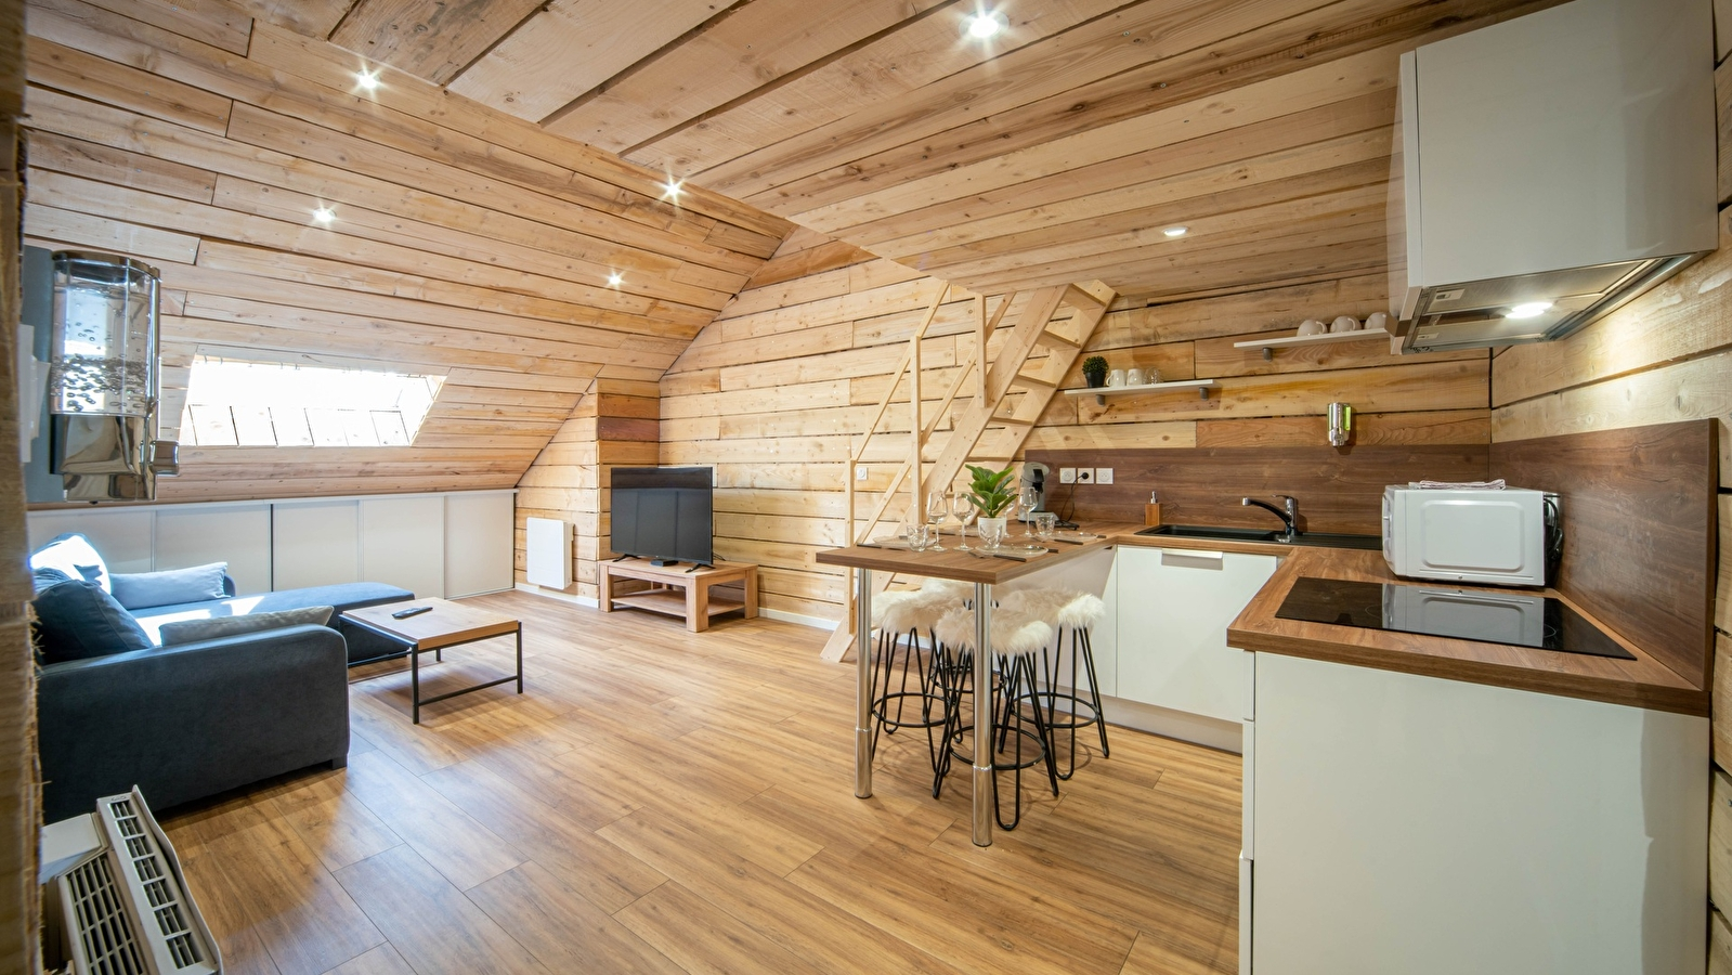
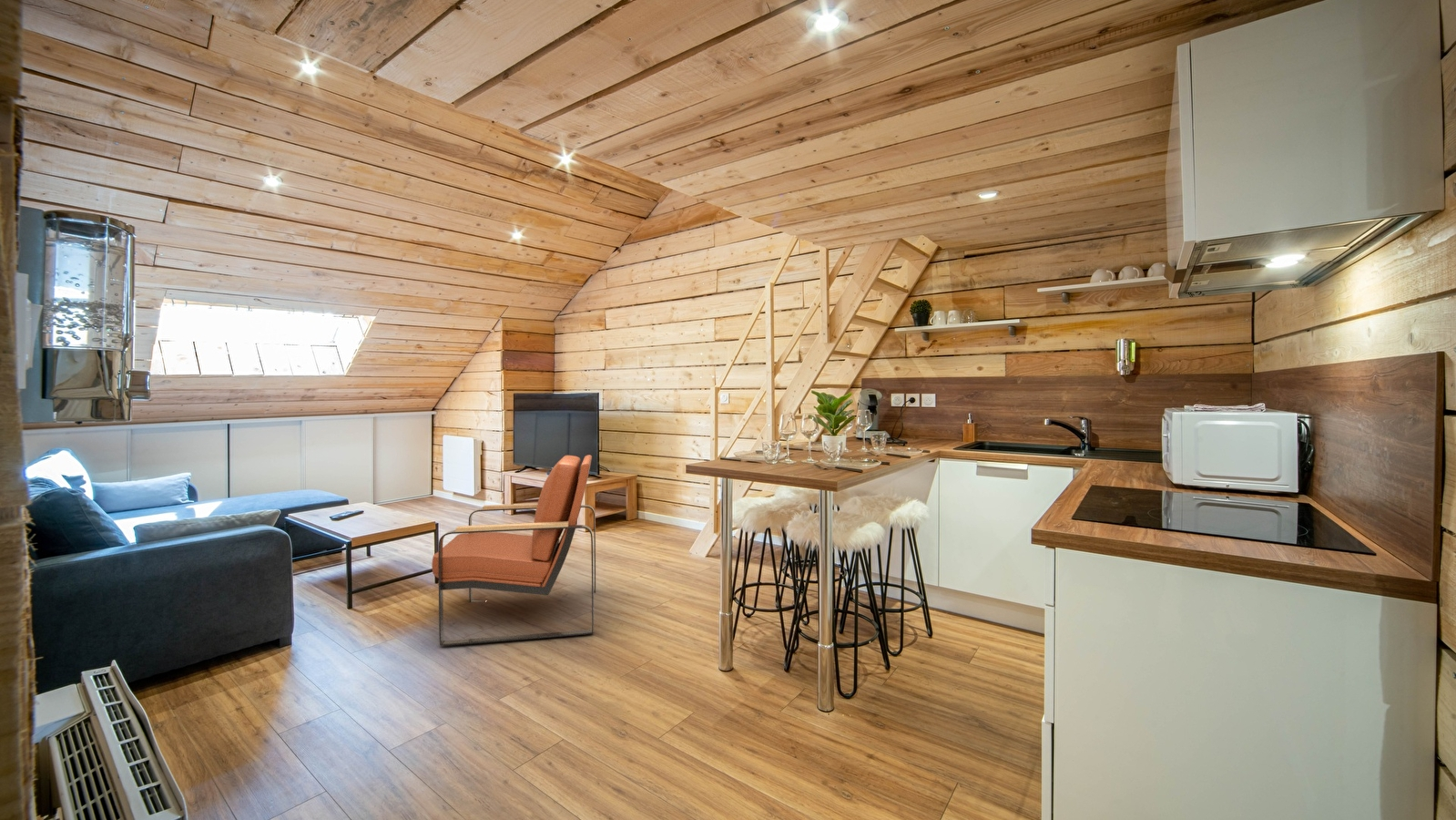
+ armchair [431,454,596,646]
